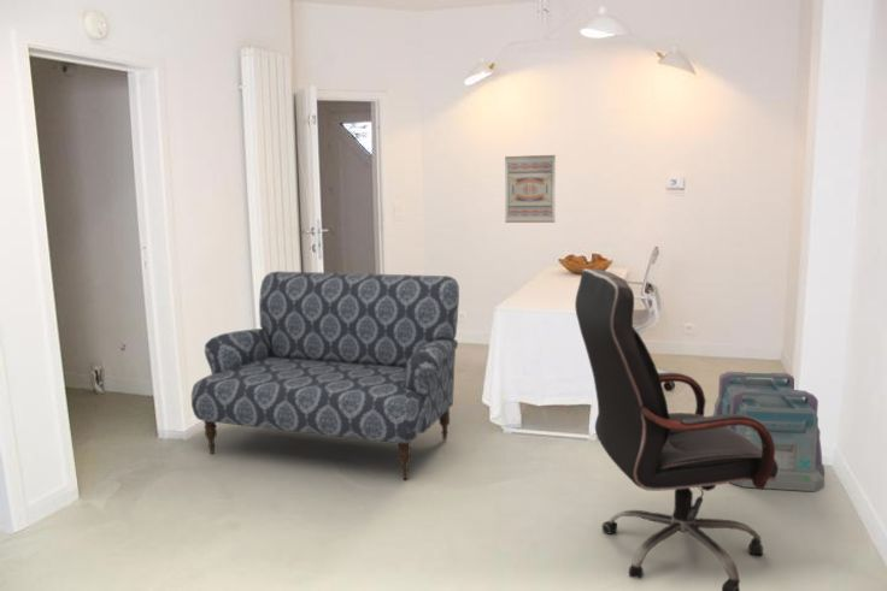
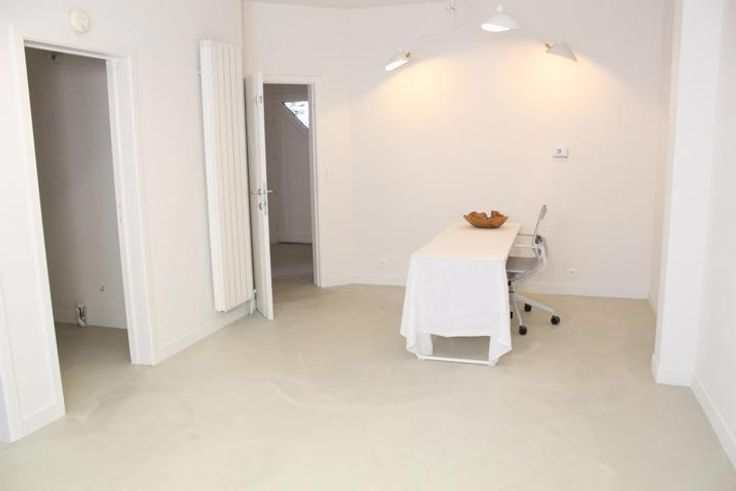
- wall art [504,154,557,224]
- office chair [574,267,779,591]
- sofa [190,271,460,481]
- storage box [712,371,826,492]
